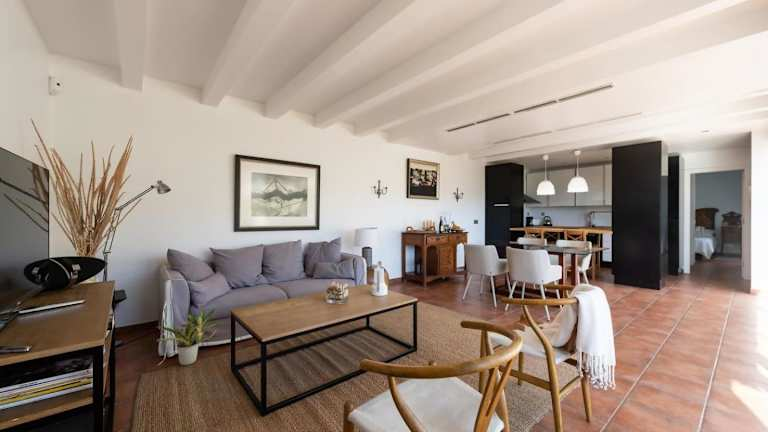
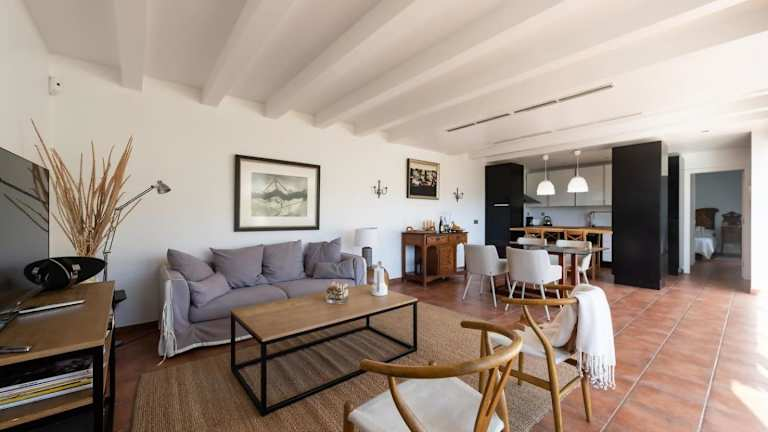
- potted plant [156,307,227,366]
